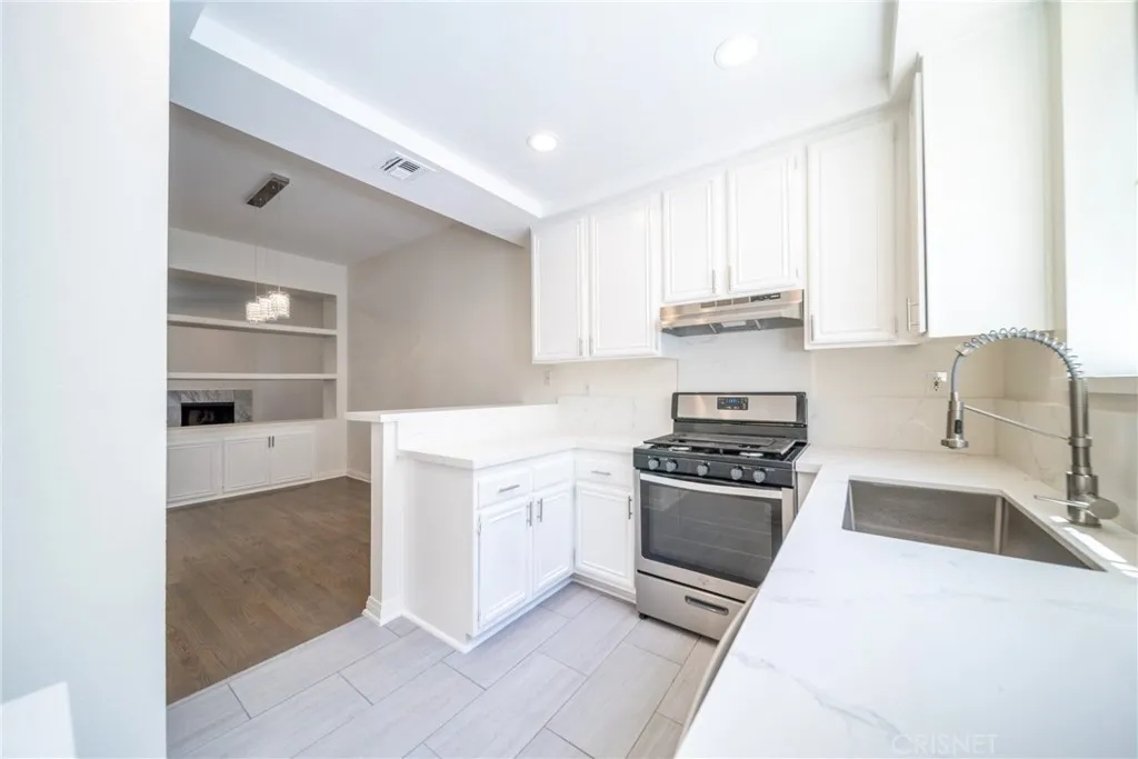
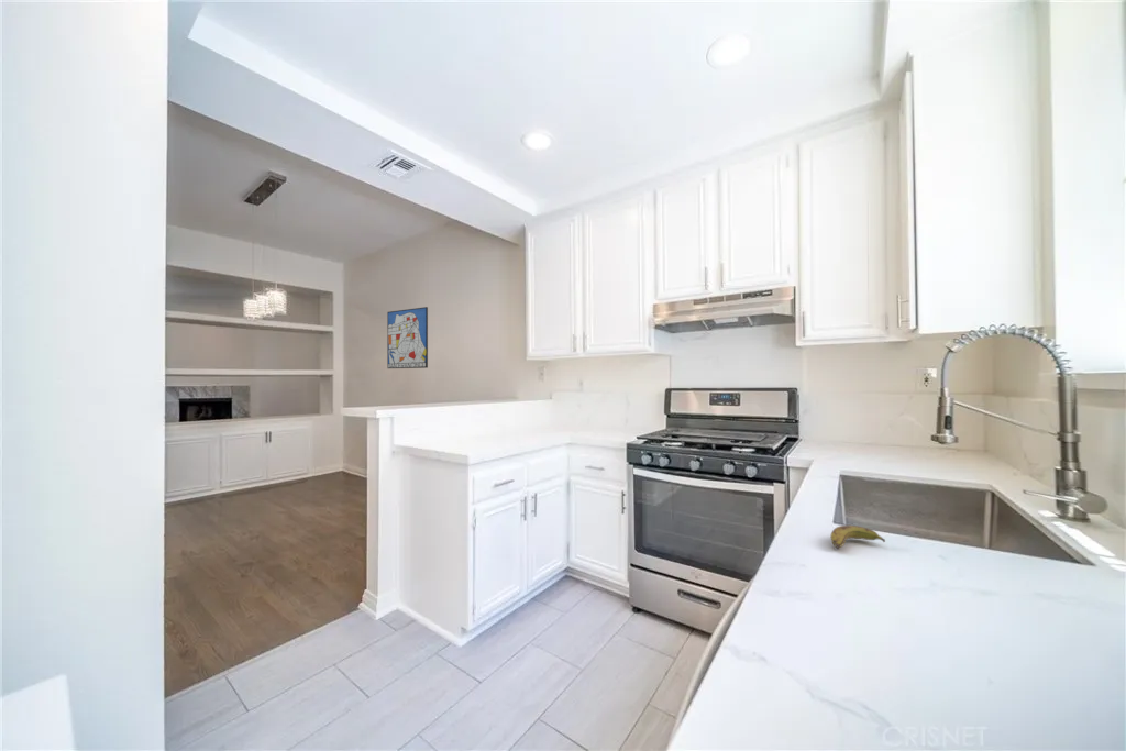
+ wall art [386,306,429,369]
+ banana [829,524,886,550]
